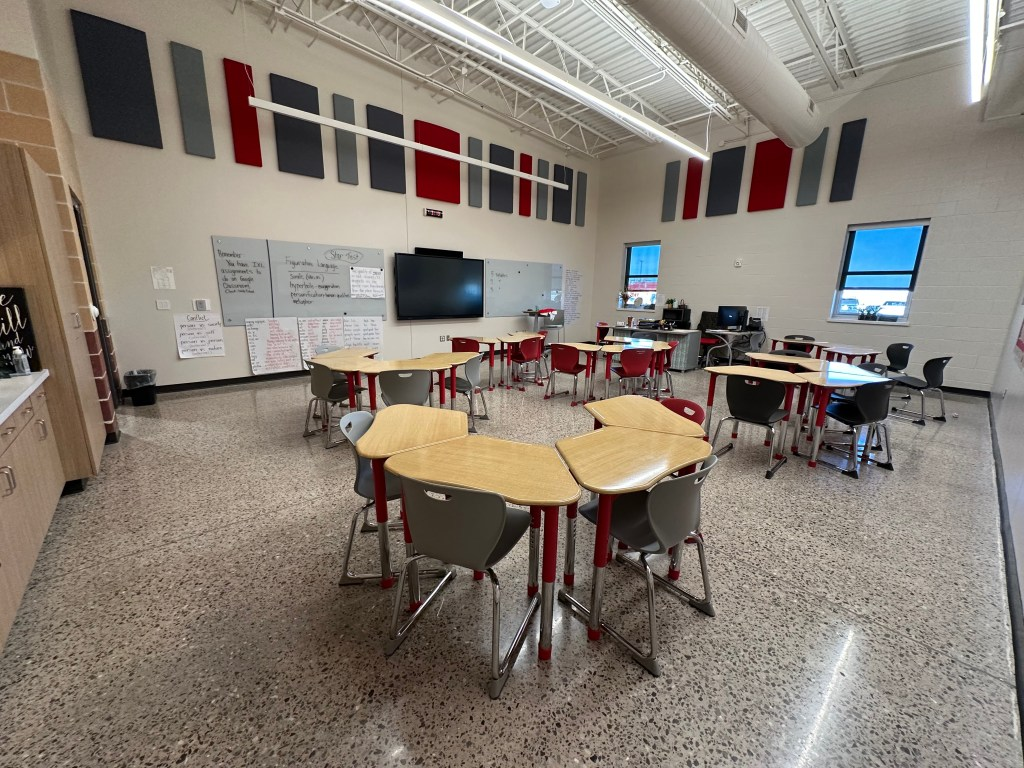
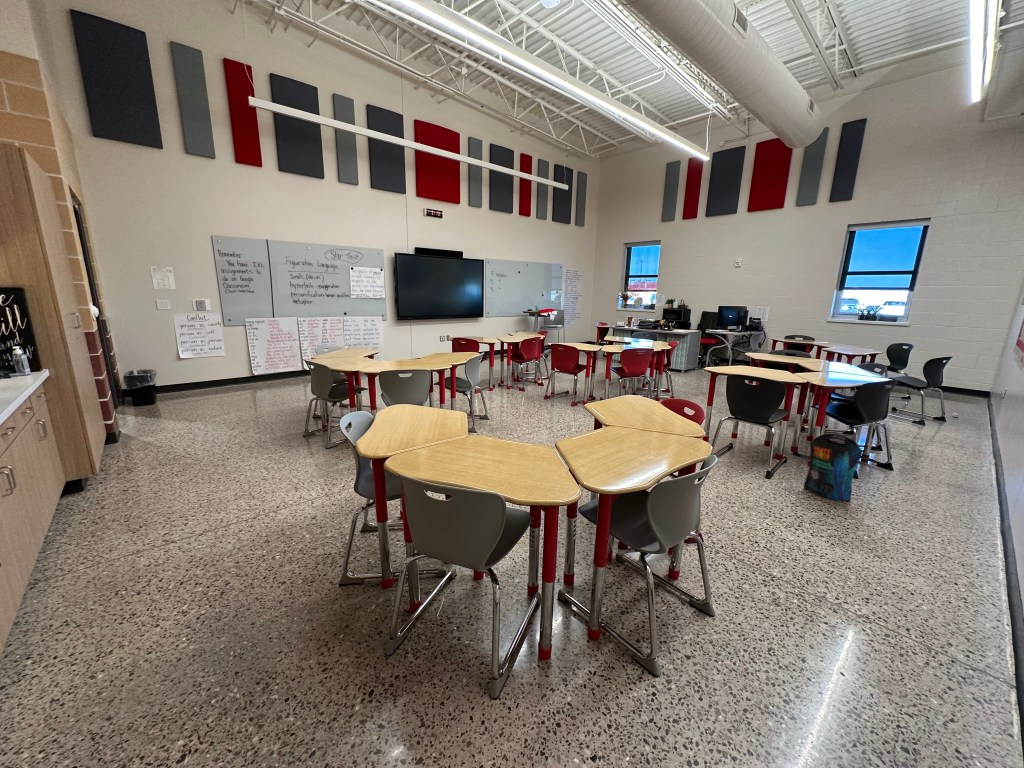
+ pouch [803,433,863,502]
